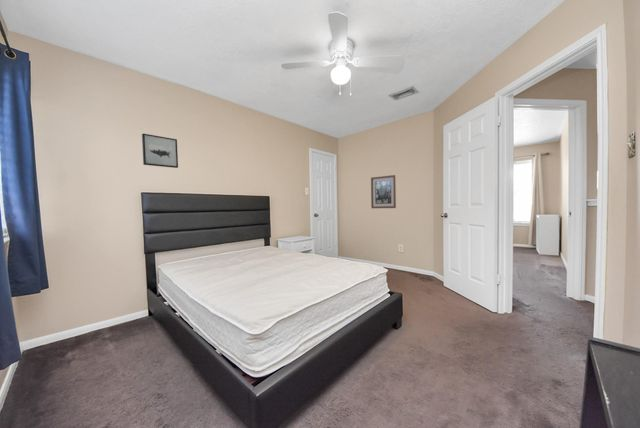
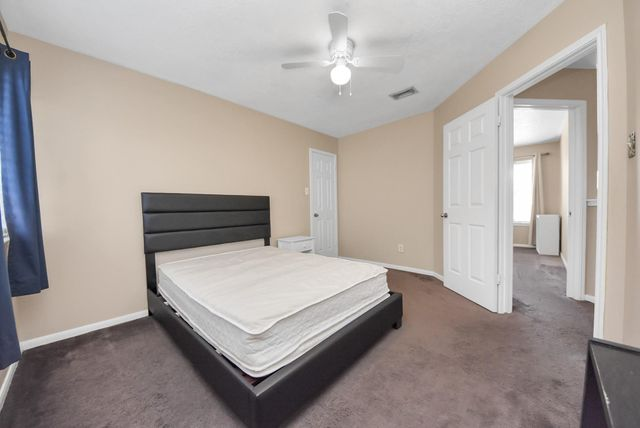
- wall art [141,133,179,169]
- wall art [370,174,397,209]
